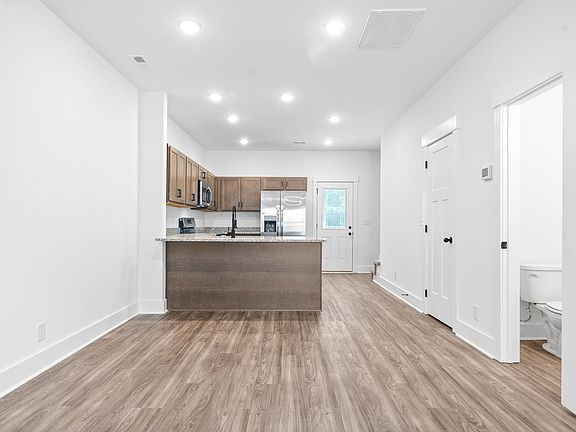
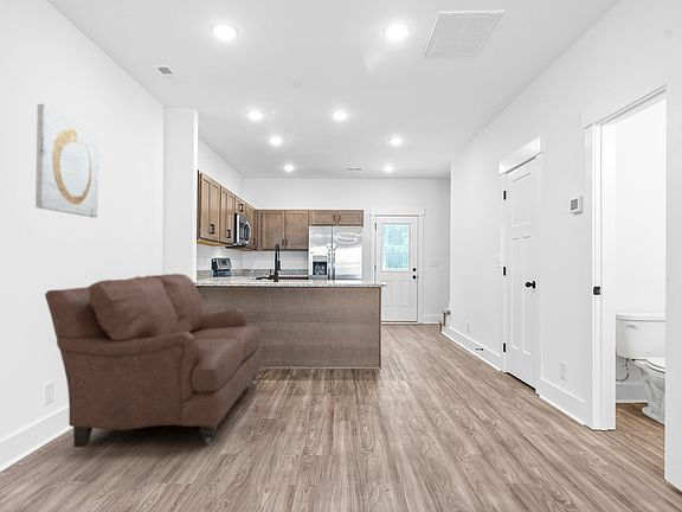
+ wall art [34,103,99,218]
+ sofa [44,273,263,448]
